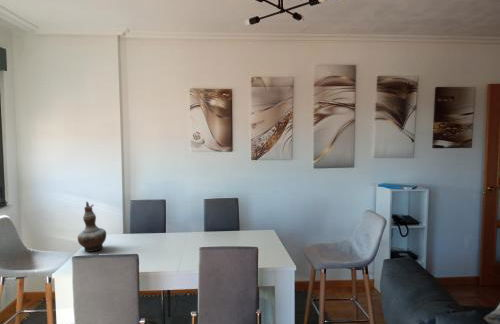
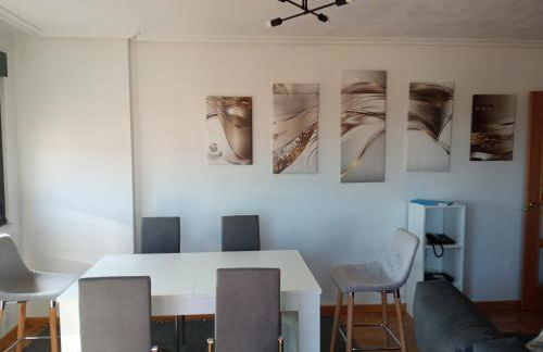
- decorative vase [77,201,107,253]
